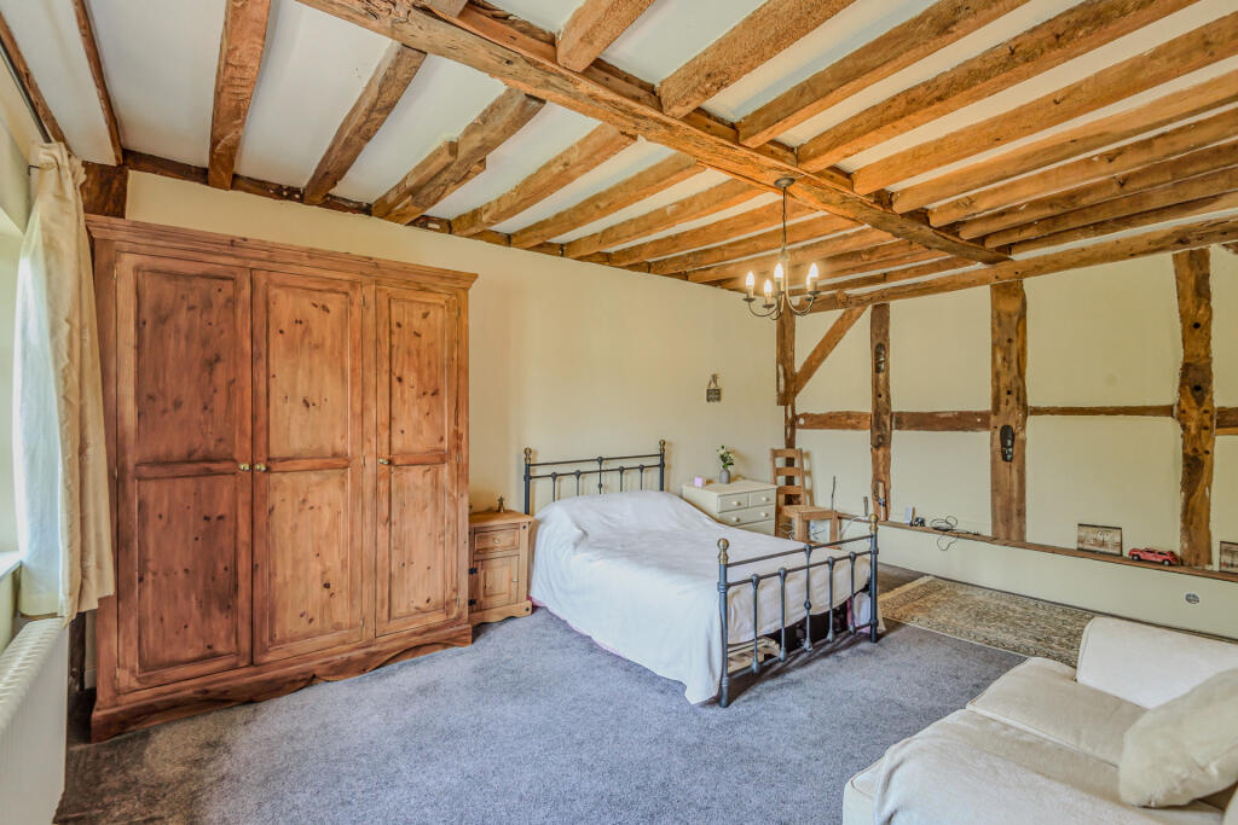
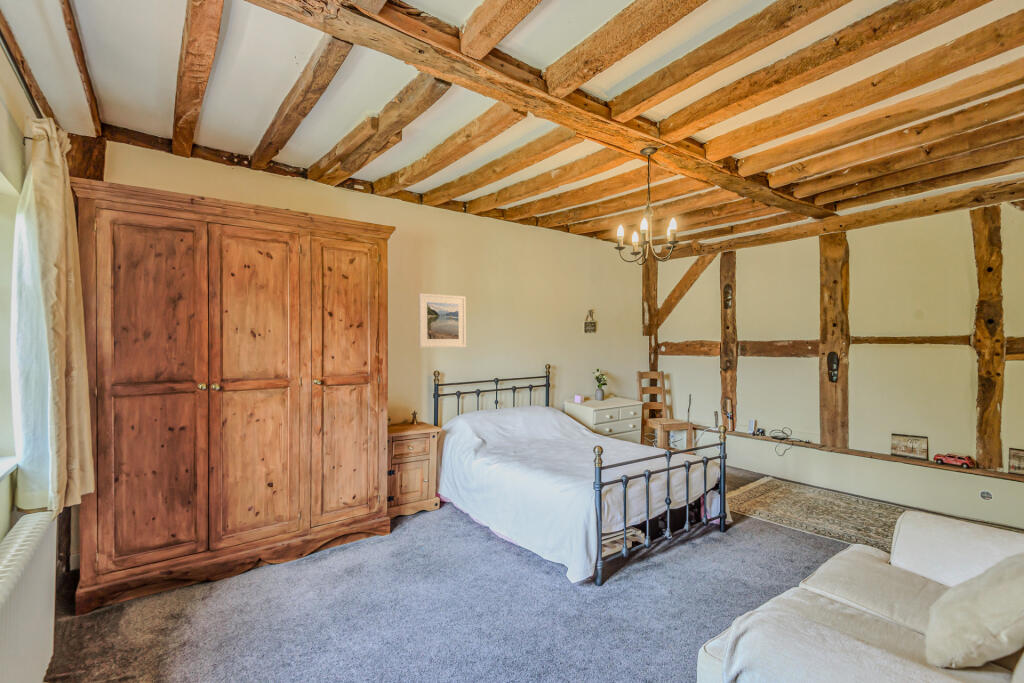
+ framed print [418,292,467,348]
